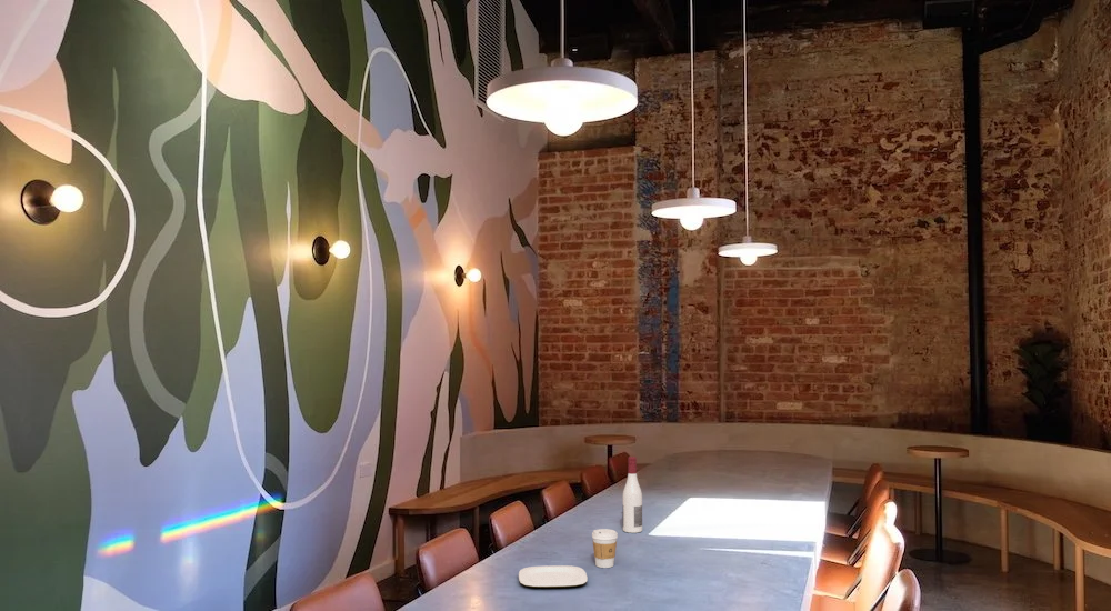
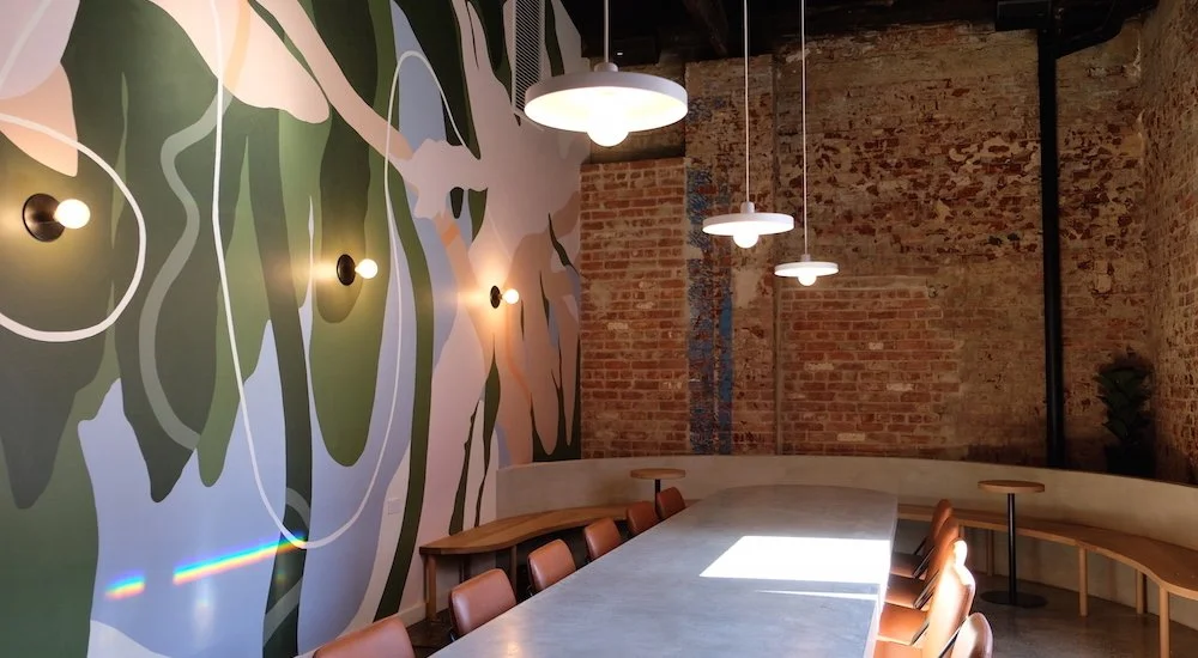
- alcohol [622,455,643,534]
- plate [518,564,589,589]
- coffee cup [591,528,619,569]
